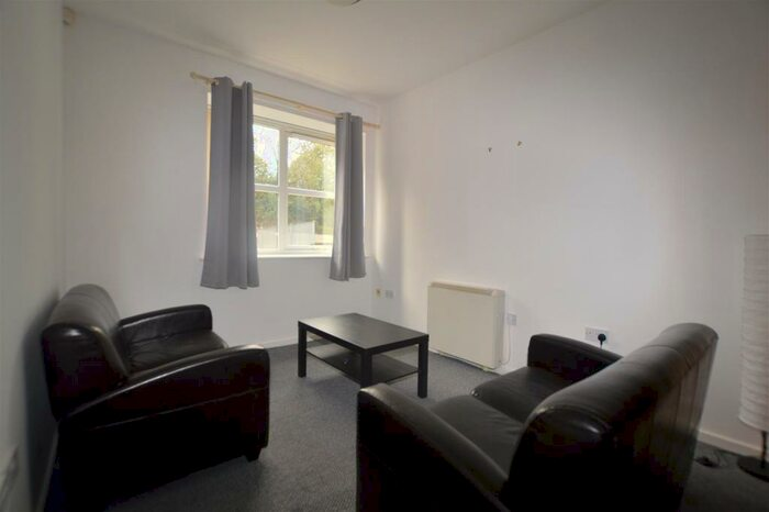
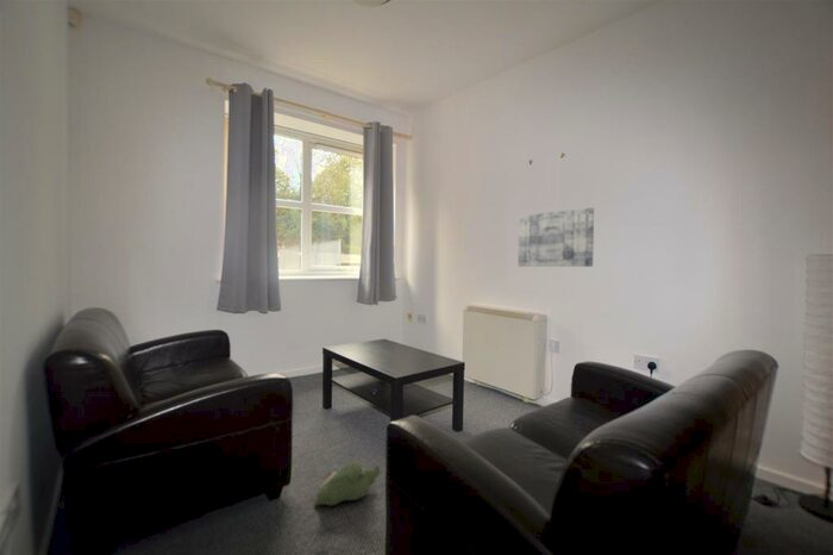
+ wall art [516,206,595,268]
+ plush toy [313,461,381,506]
